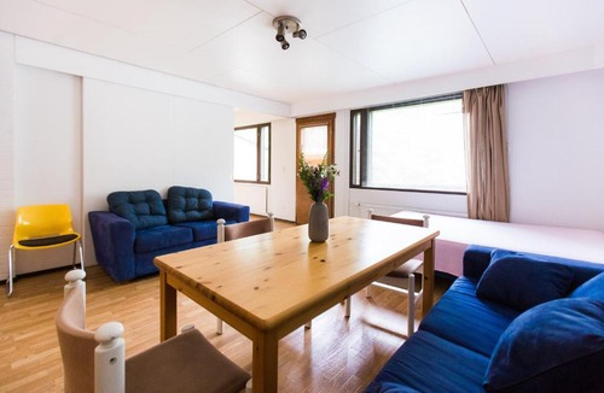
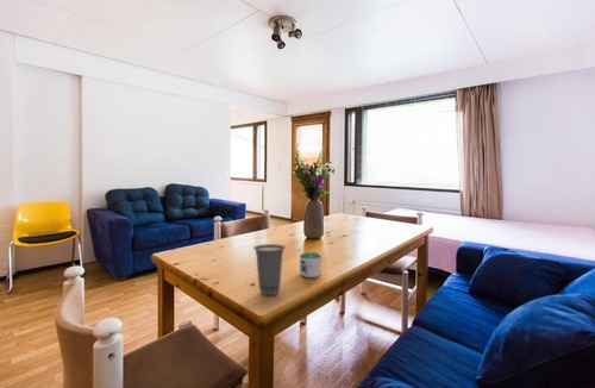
+ mug [298,251,322,279]
+ cup [252,243,287,296]
